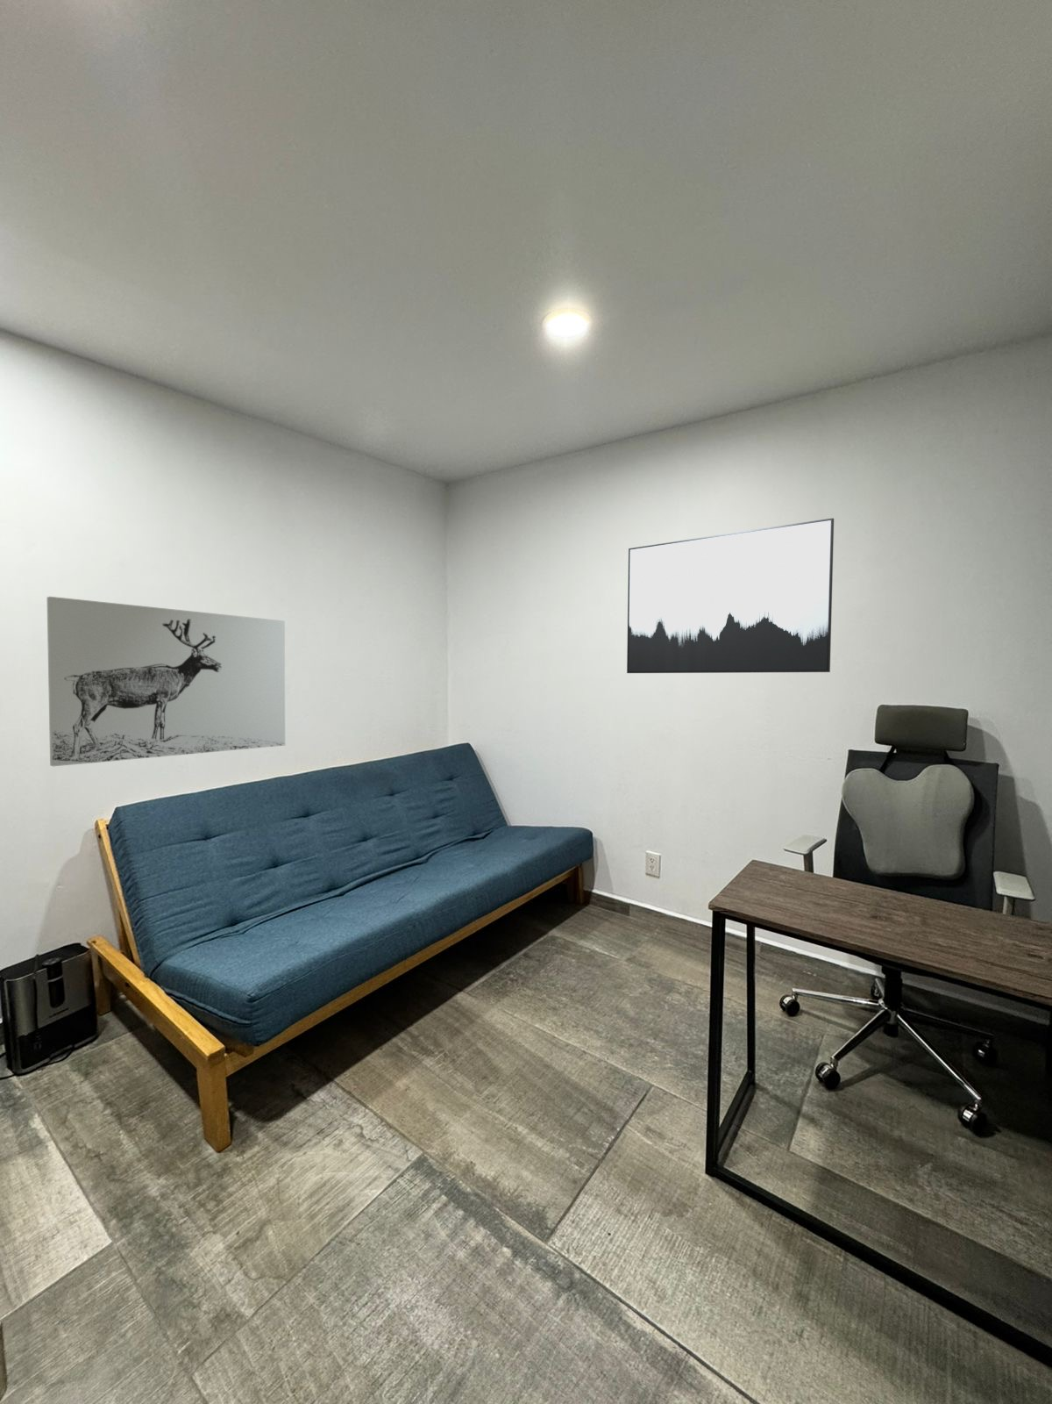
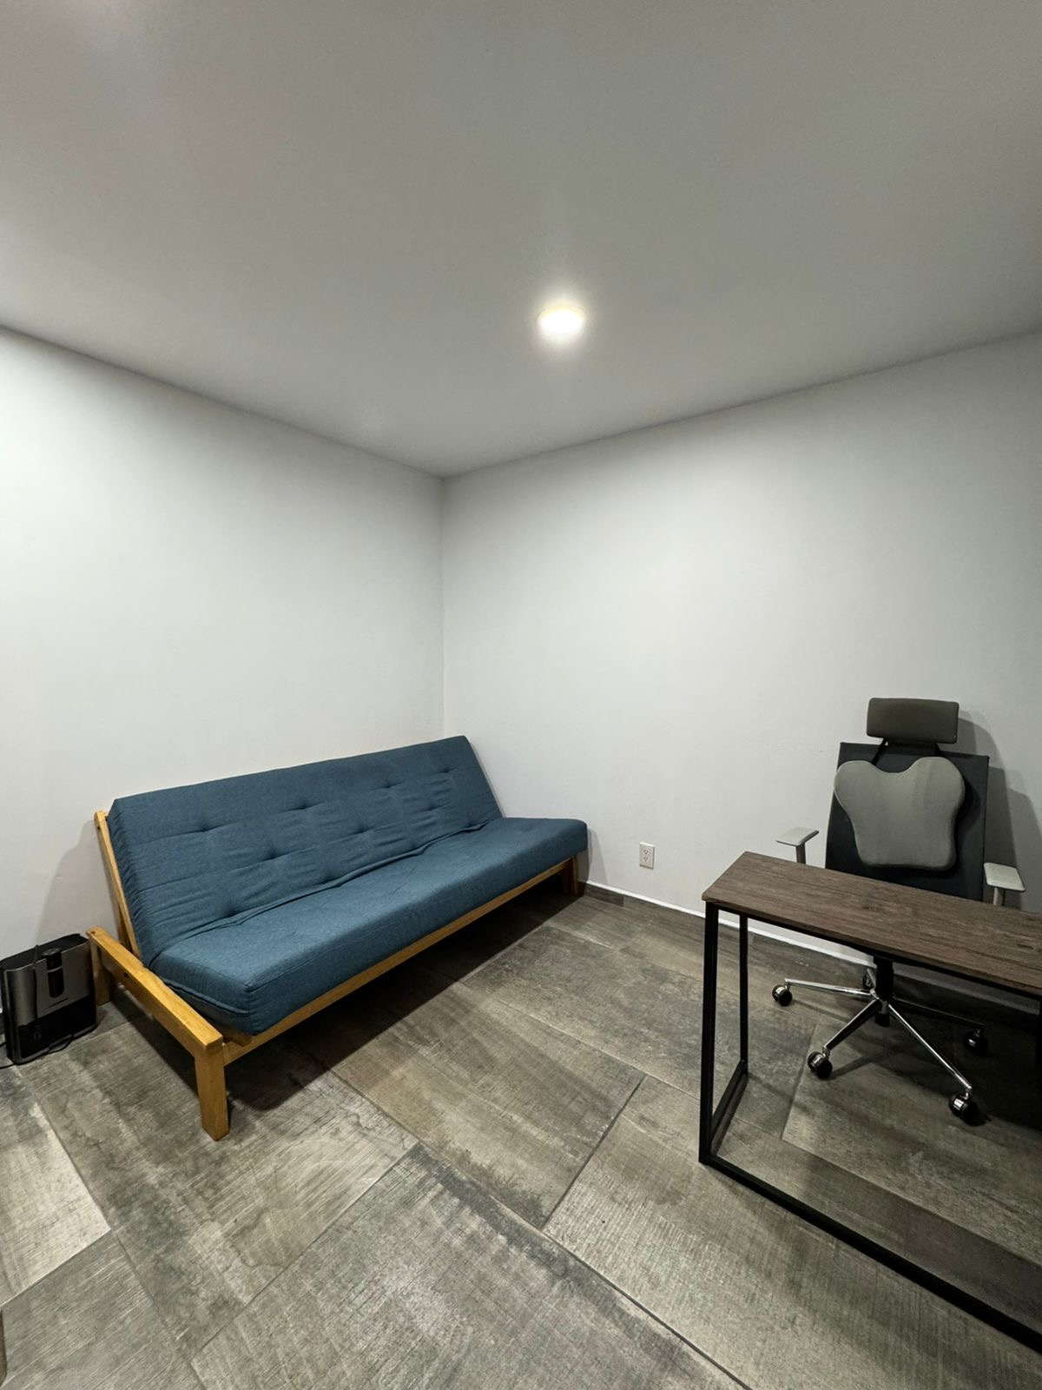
- wall art [46,596,286,767]
- wall art [625,517,834,674]
